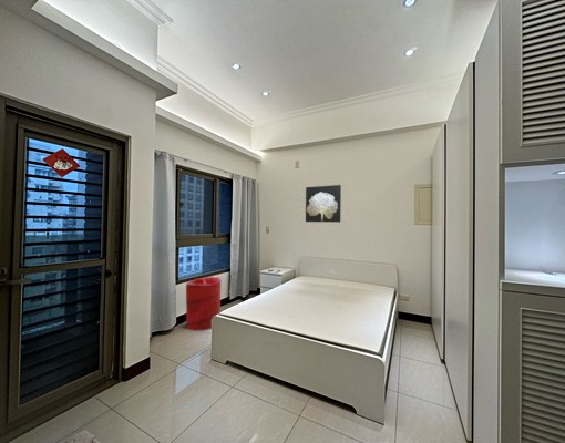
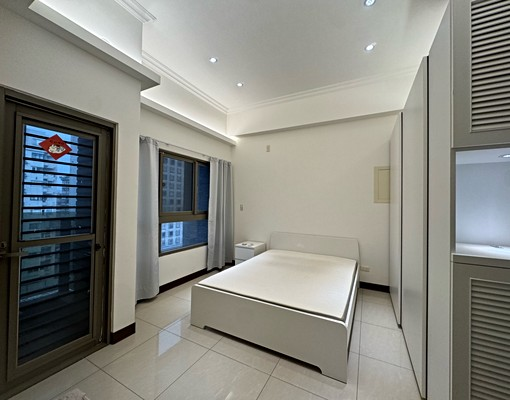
- laundry hamper [185,276,222,331]
- wall art [305,184,342,224]
